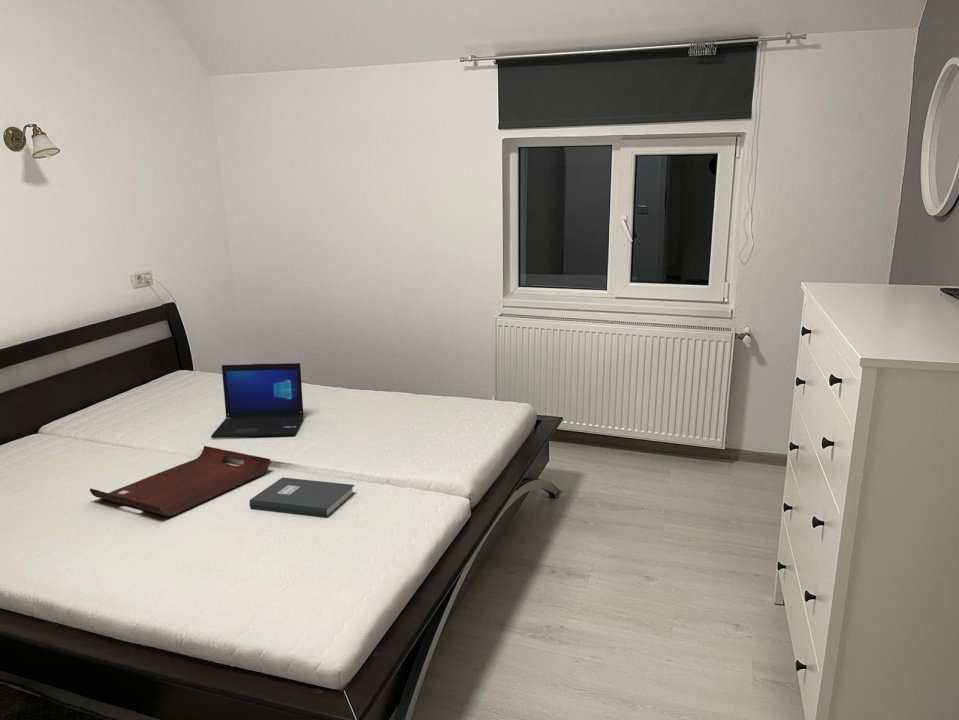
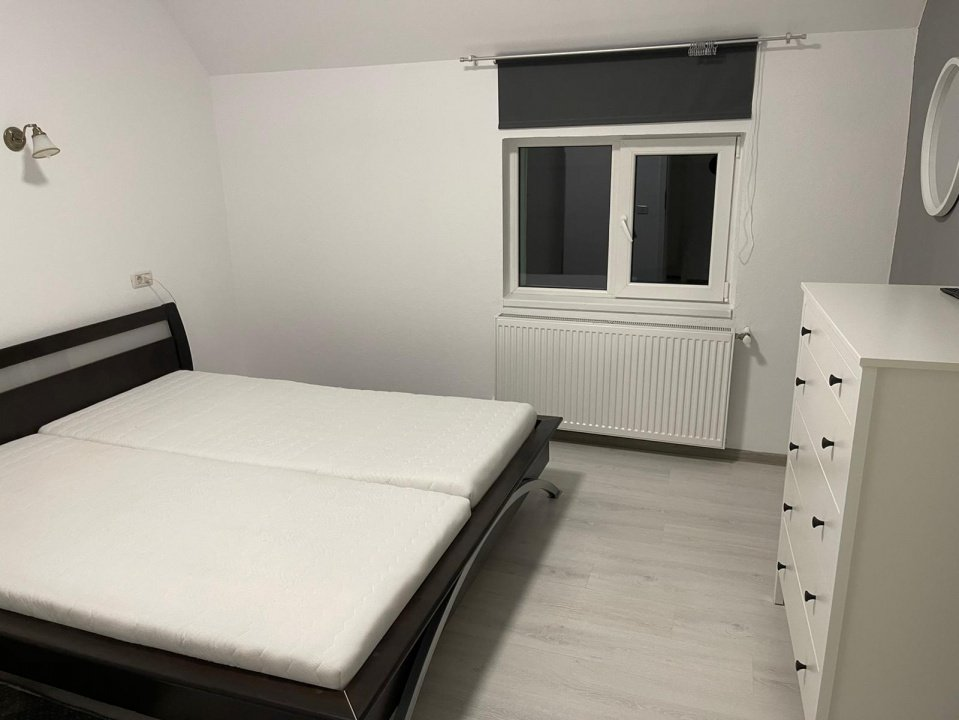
- book [248,476,356,519]
- serving tray [89,445,272,517]
- laptop [210,362,305,439]
